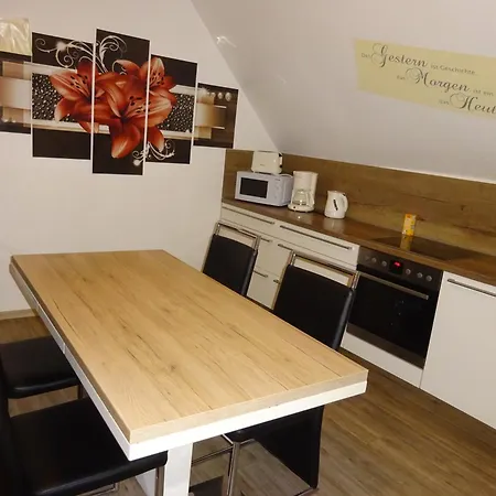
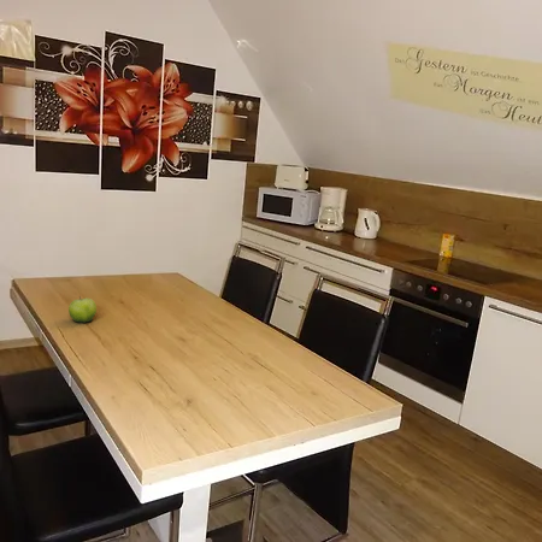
+ fruit [67,295,98,324]
